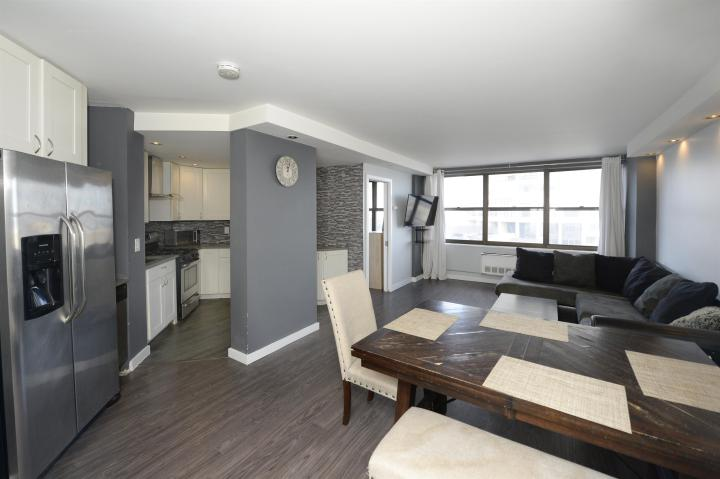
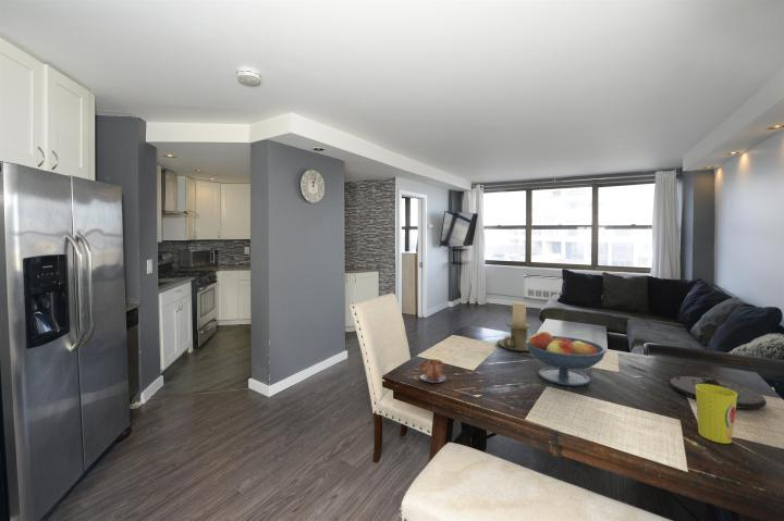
+ candle holder [495,301,534,352]
+ mug [418,358,448,384]
+ cup [696,384,737,445]
+ fruit bowl [526,331,607,387]
+ plate [670,375,768,410]
